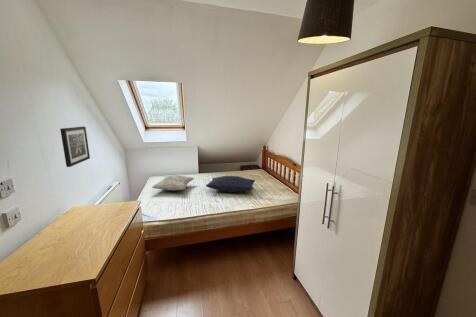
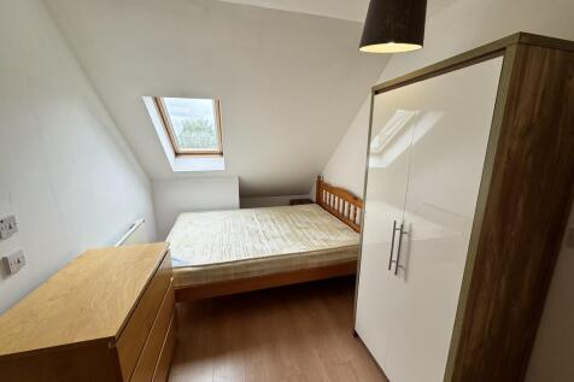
- wall art [59,126,91,168]
- decorative pillow [150,174,195,192]
- pillow [205,175,256,193]
